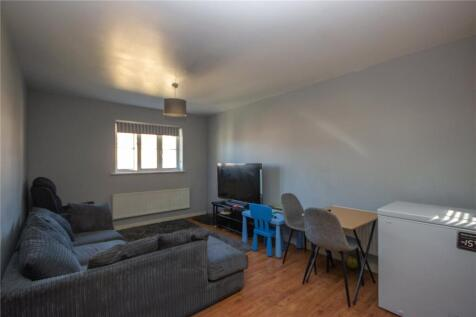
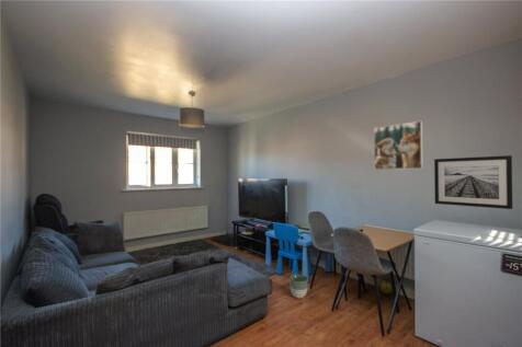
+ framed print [373,119,424,171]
+ planter [288,274,309,299]
+ wall art [433,154,513,210]
